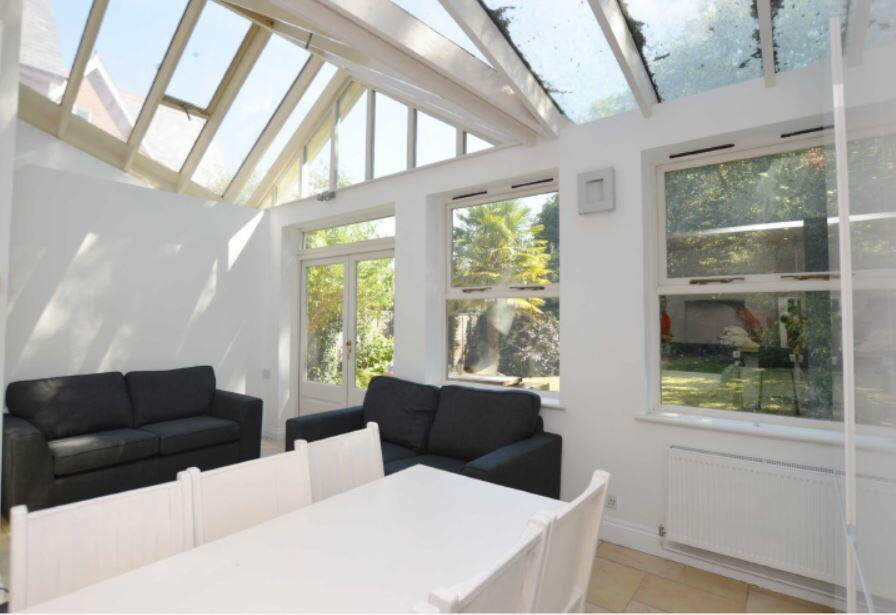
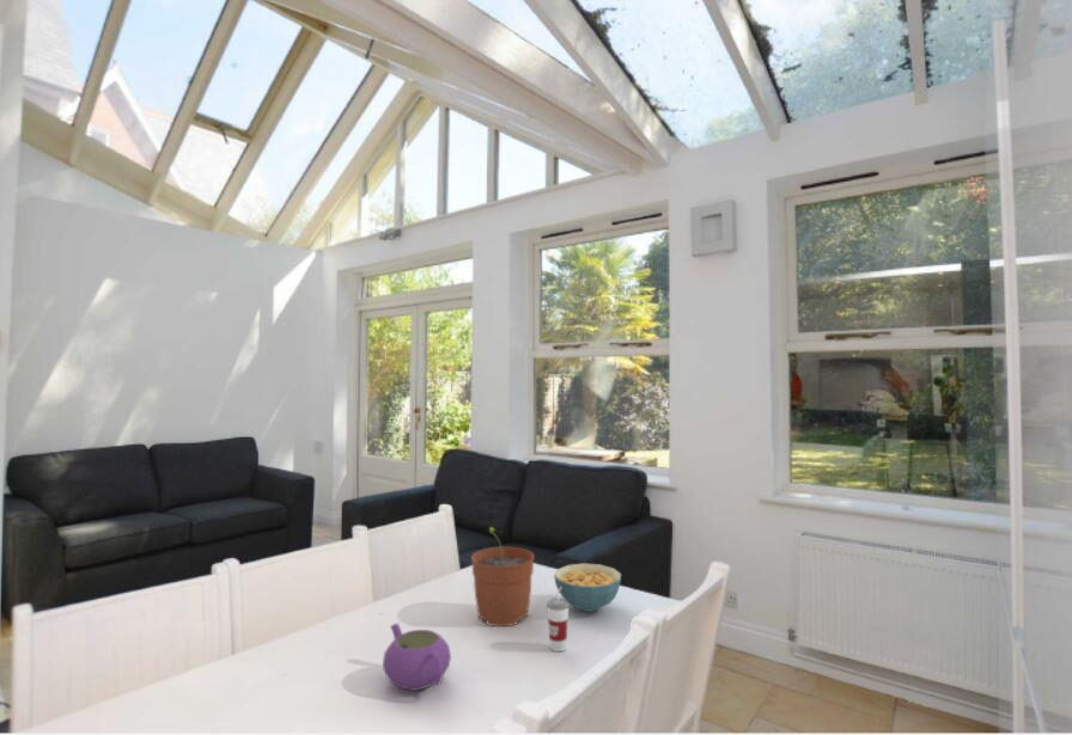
+ cereal bowl [553,562,622,613]
+ cup [546,587,571,653]
+ plant pot [470,526,535,627]
+ teapot [382,623,452,692]
